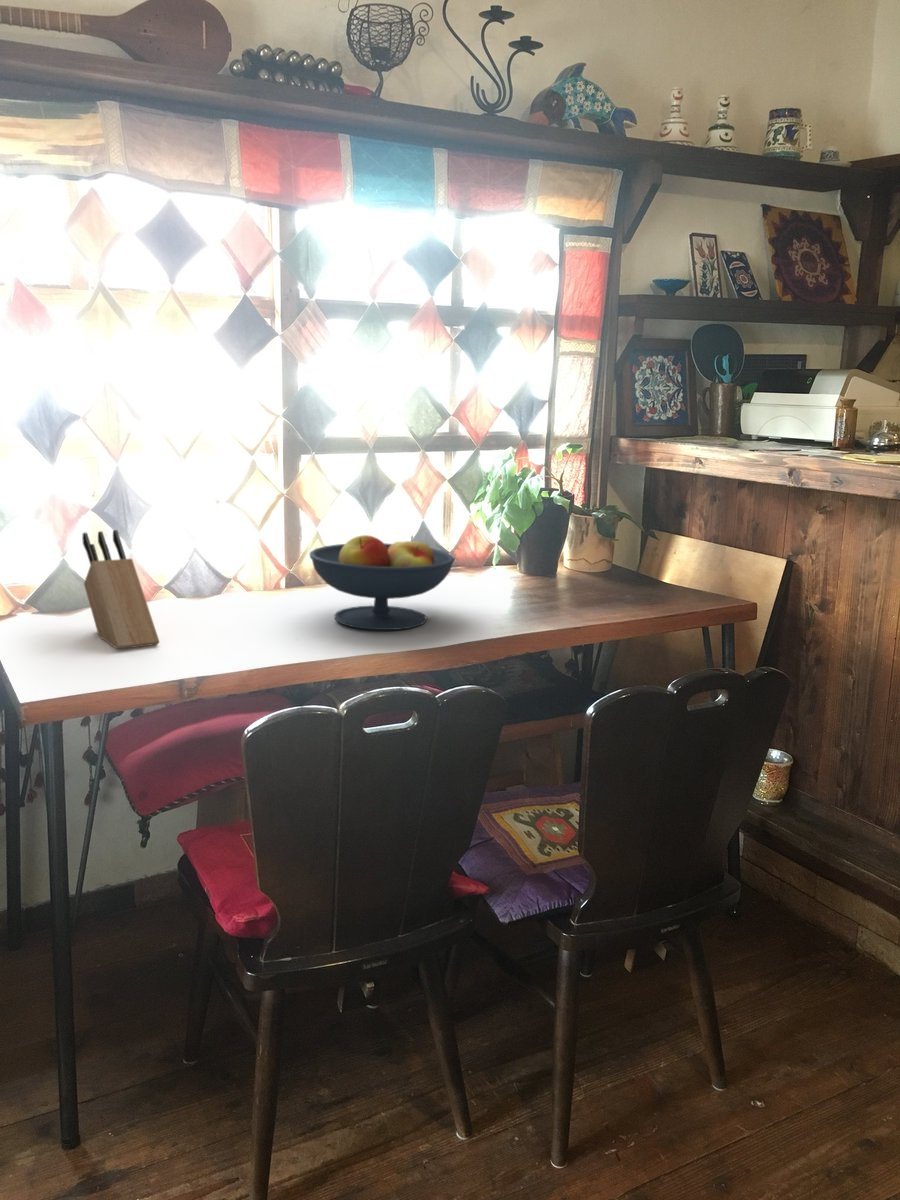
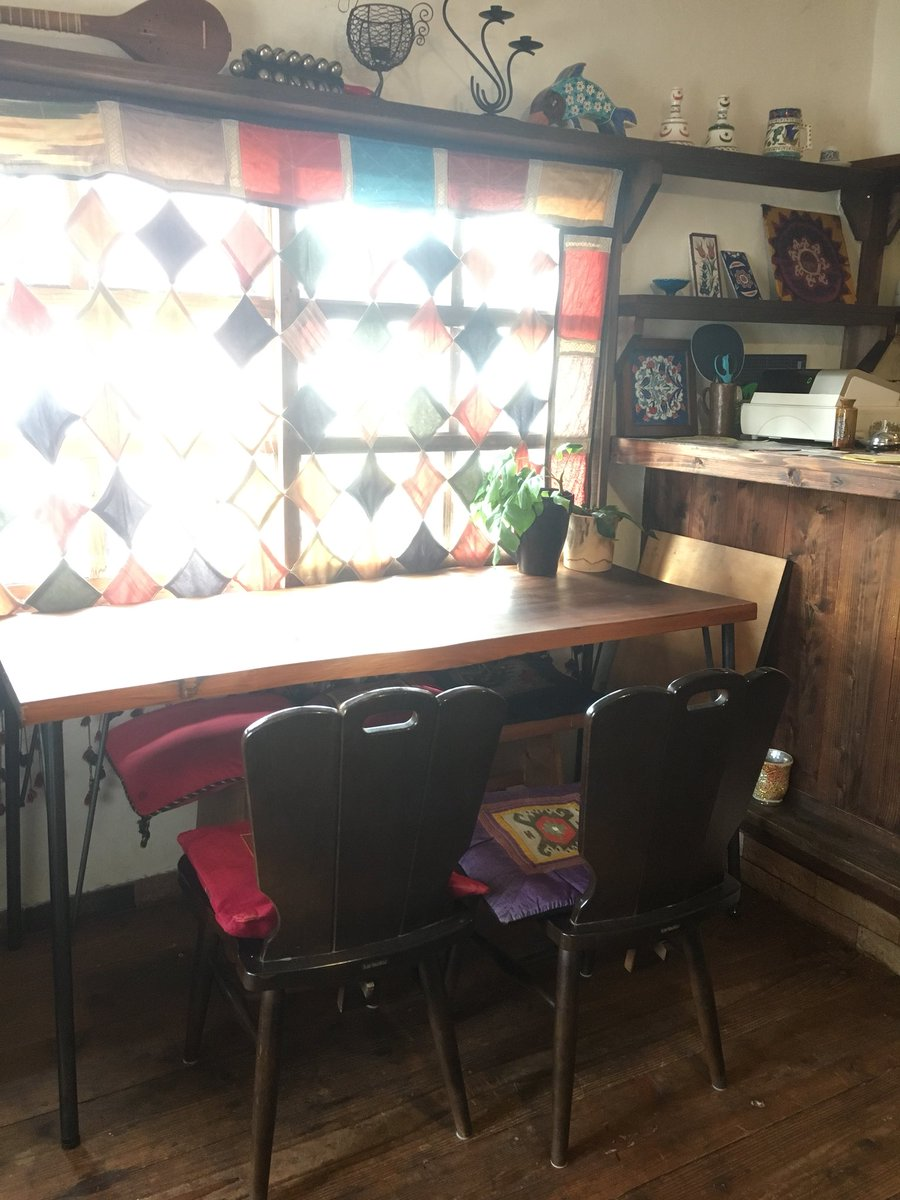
- fruit bowl [309,534,456,631]
- knife block [81,529,161,650]
